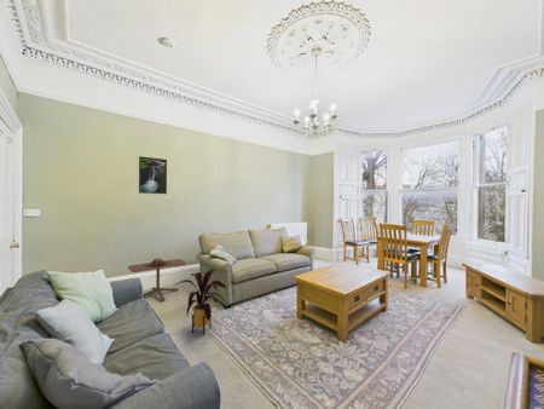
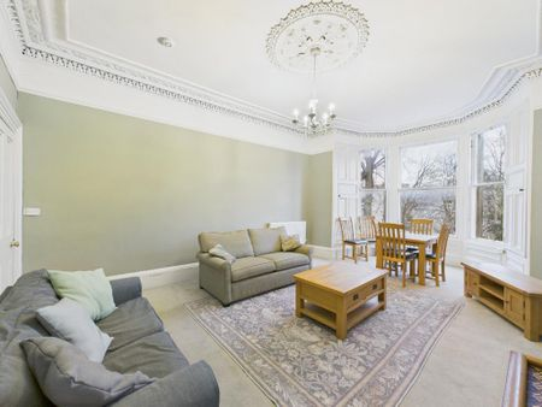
- house plant [175,267,228,336]
- side table [127,257,187,303]
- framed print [138,155,168,195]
